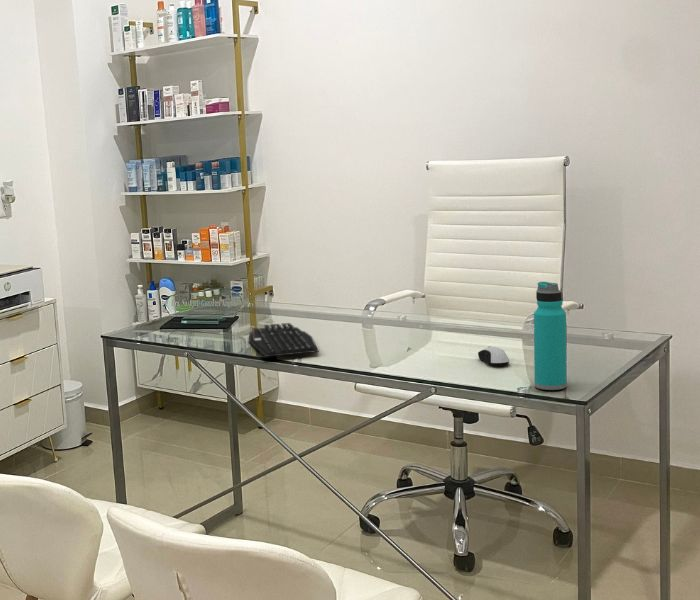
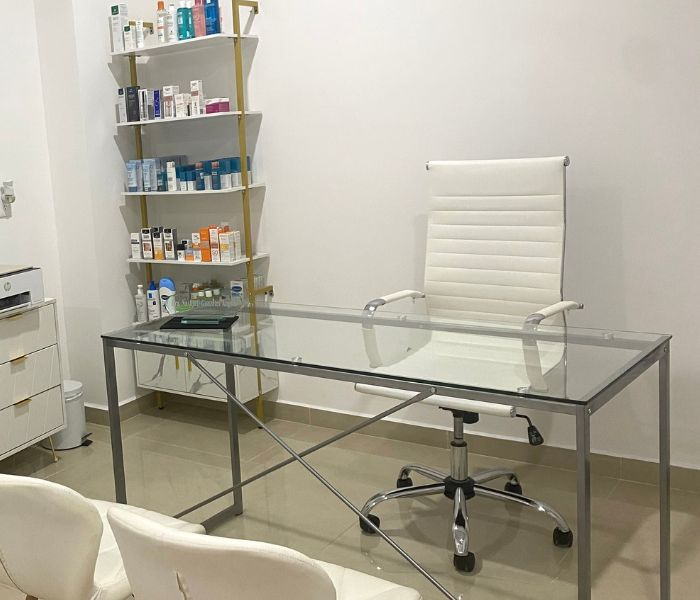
- keyboard [248,322,320,358]
- water bottle [533,281,567,391]
- computer mouse [477,346,511,367]
